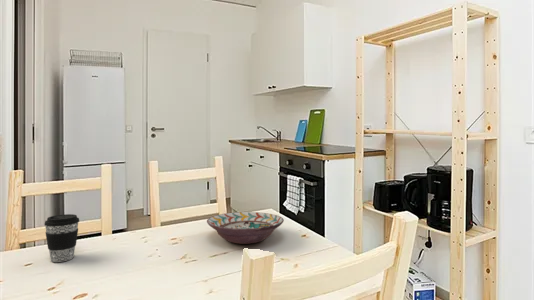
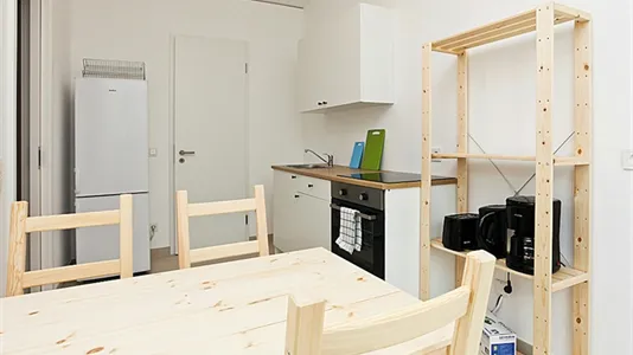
- decorative bowl [206,211,285,245]
- coffee cup [43,213,80,263]
